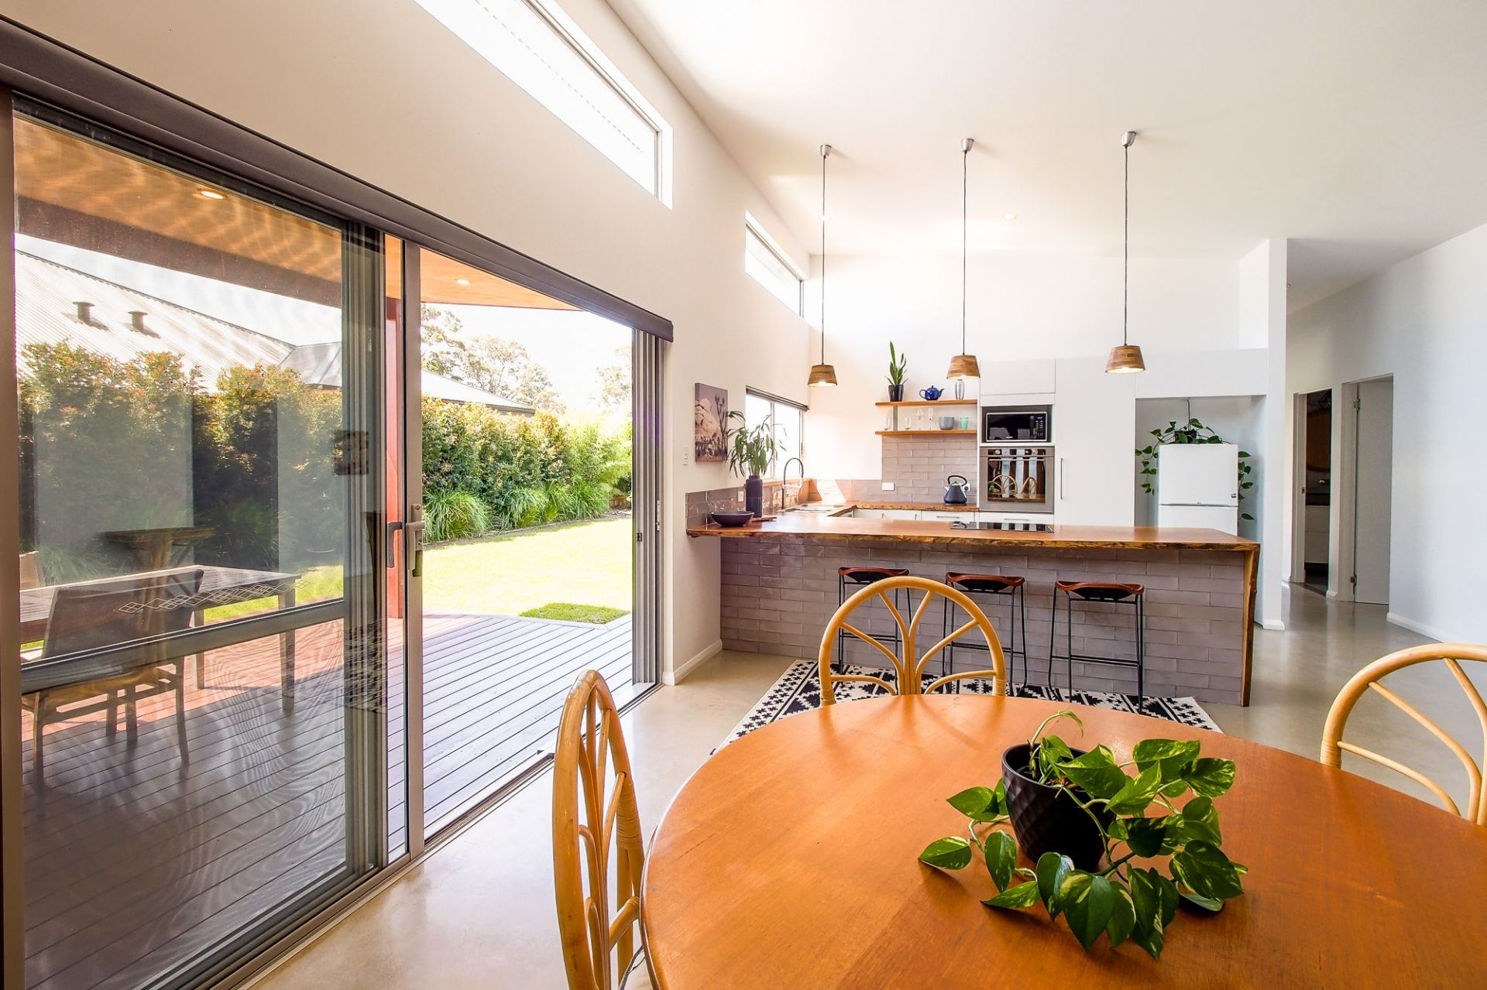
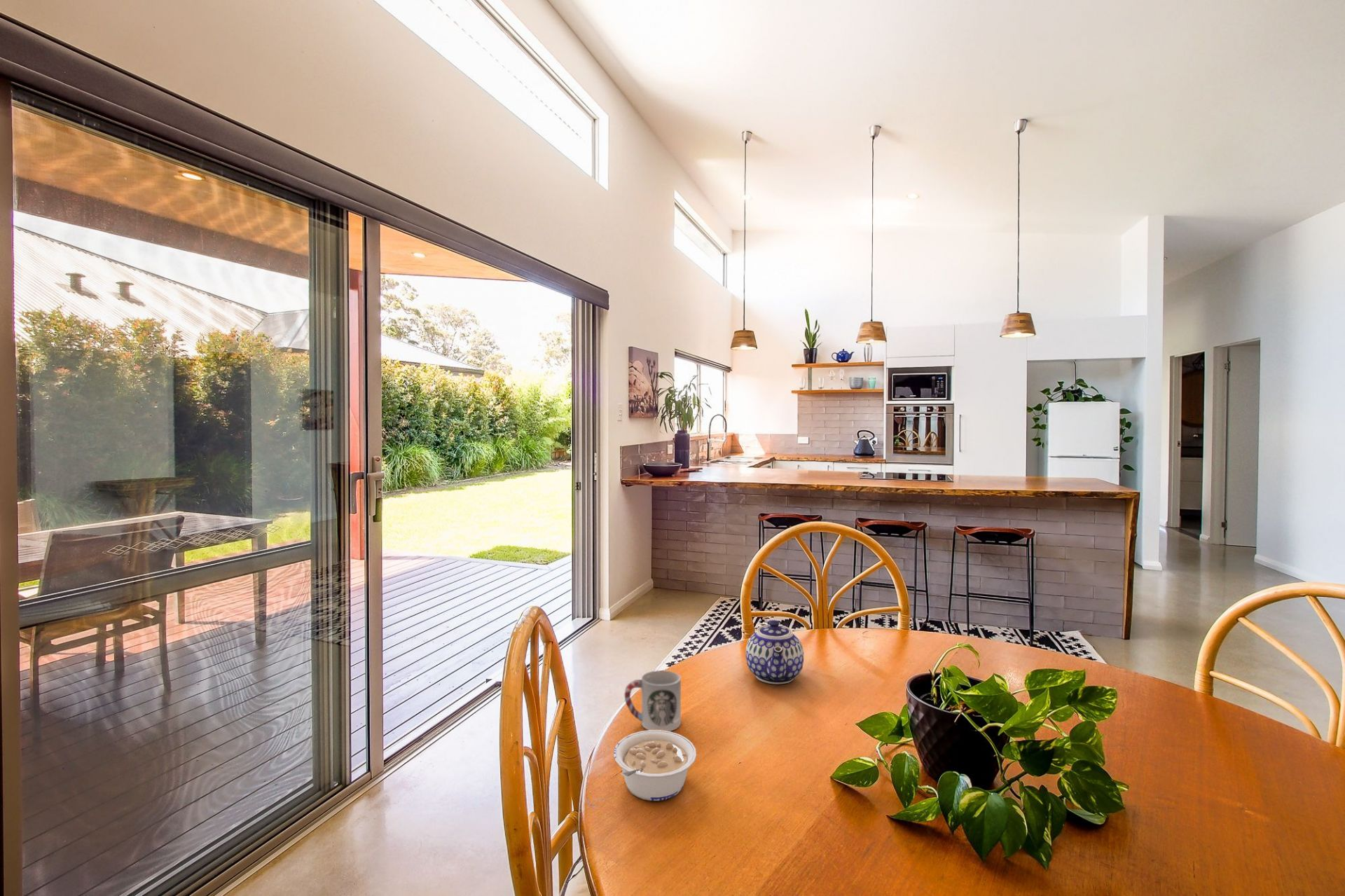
+ teapot [745,619,804,685]
+ cup [623,670,682,731]
+ legume [613,730,697,801]
